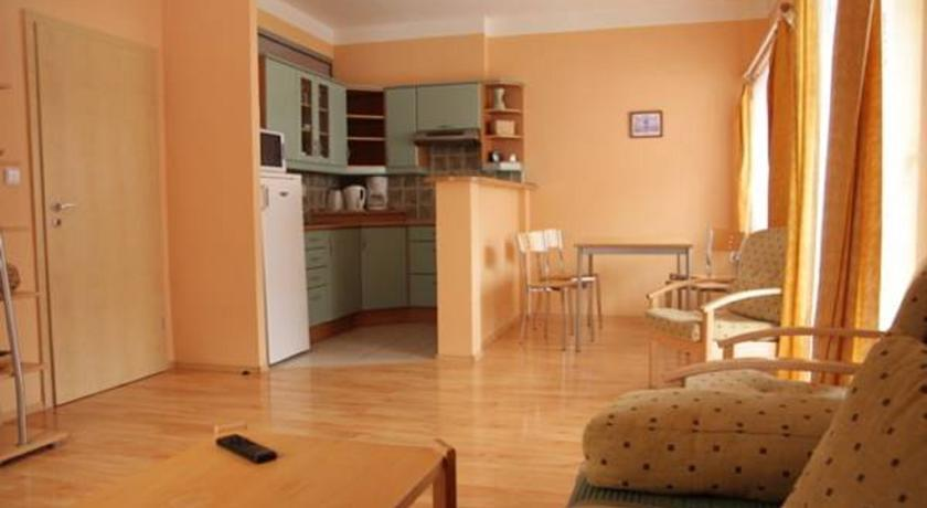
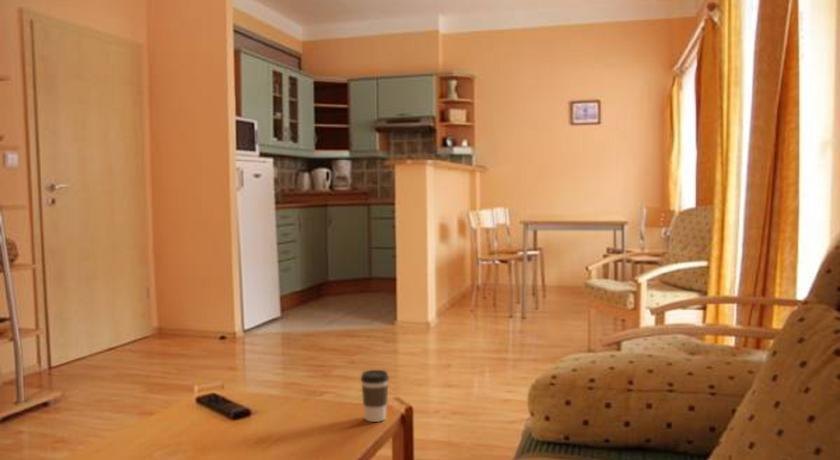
+ coffee cup [360,369,390,423]
